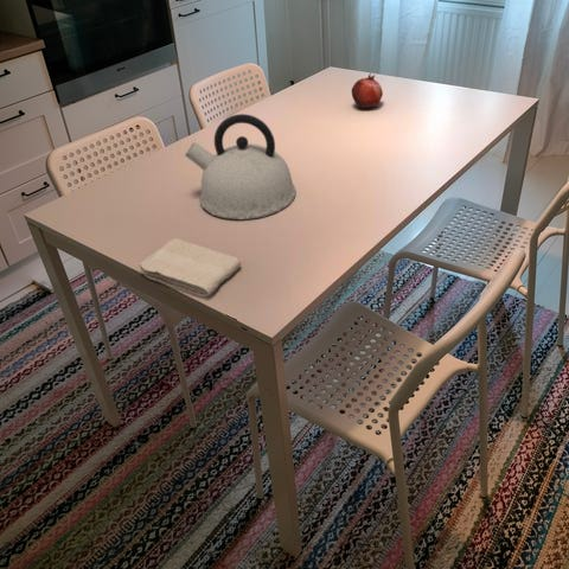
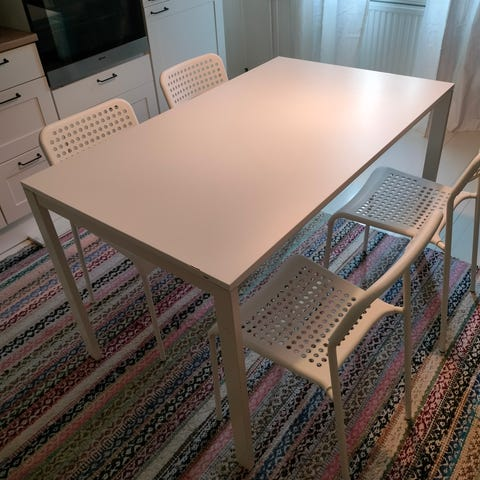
- fruit [351,72,384,109]
- washcloth [138,237,242,298]
- kettle [184,113,296,220]
